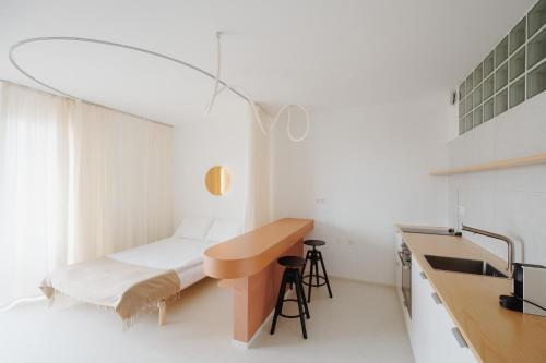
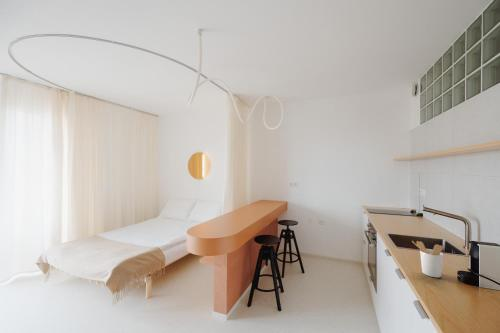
+ utensil holder [411,240,444,278]
